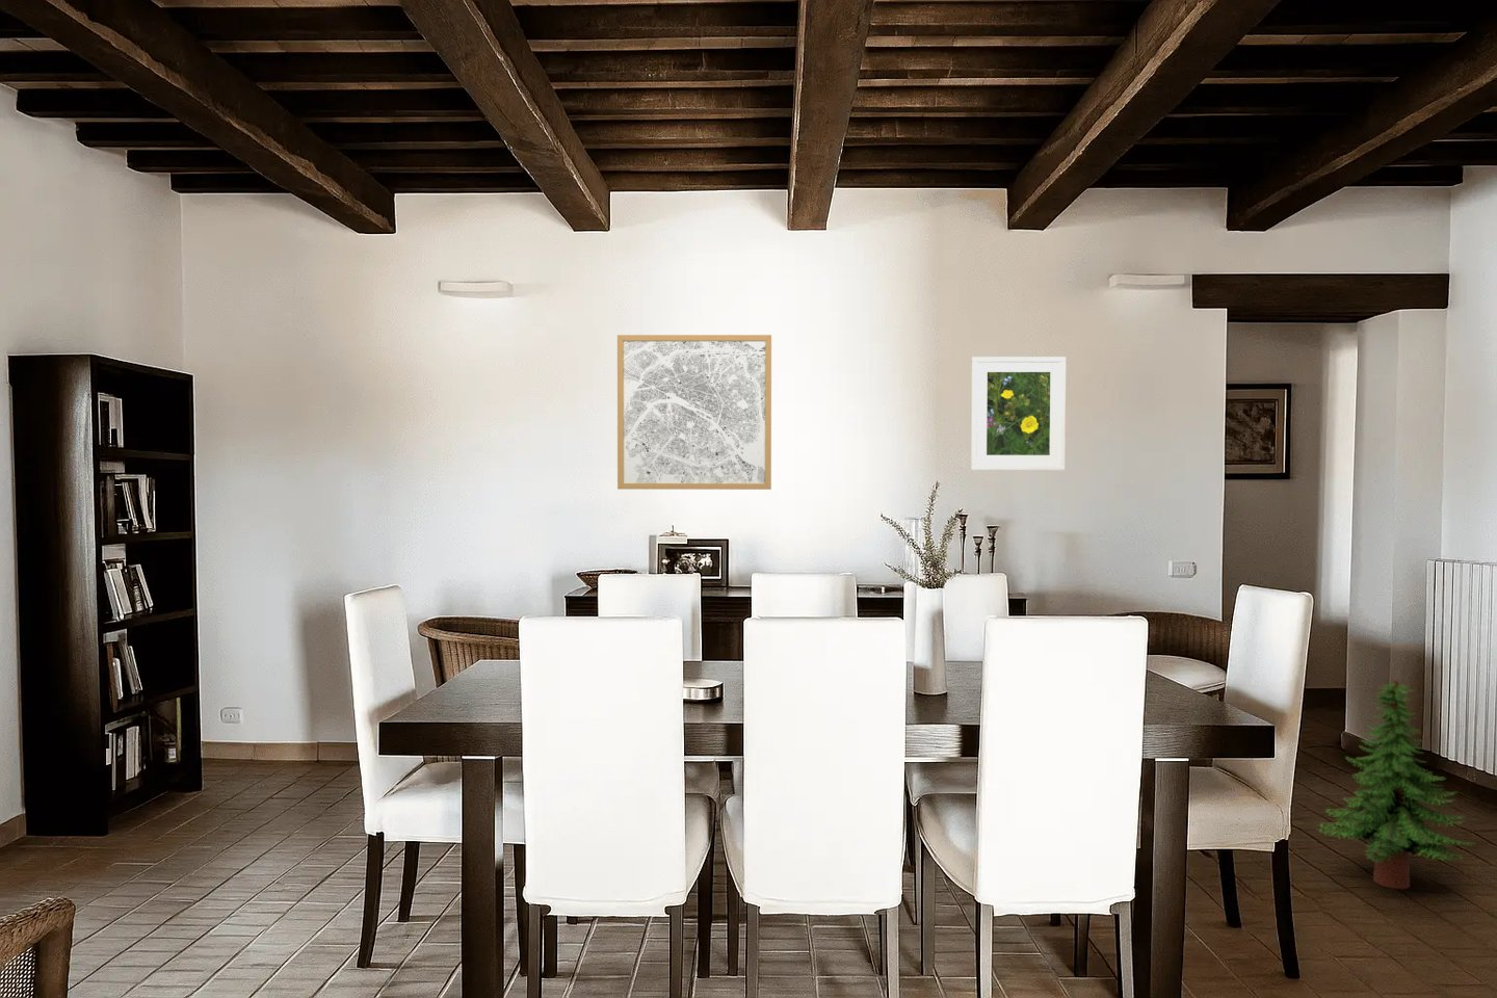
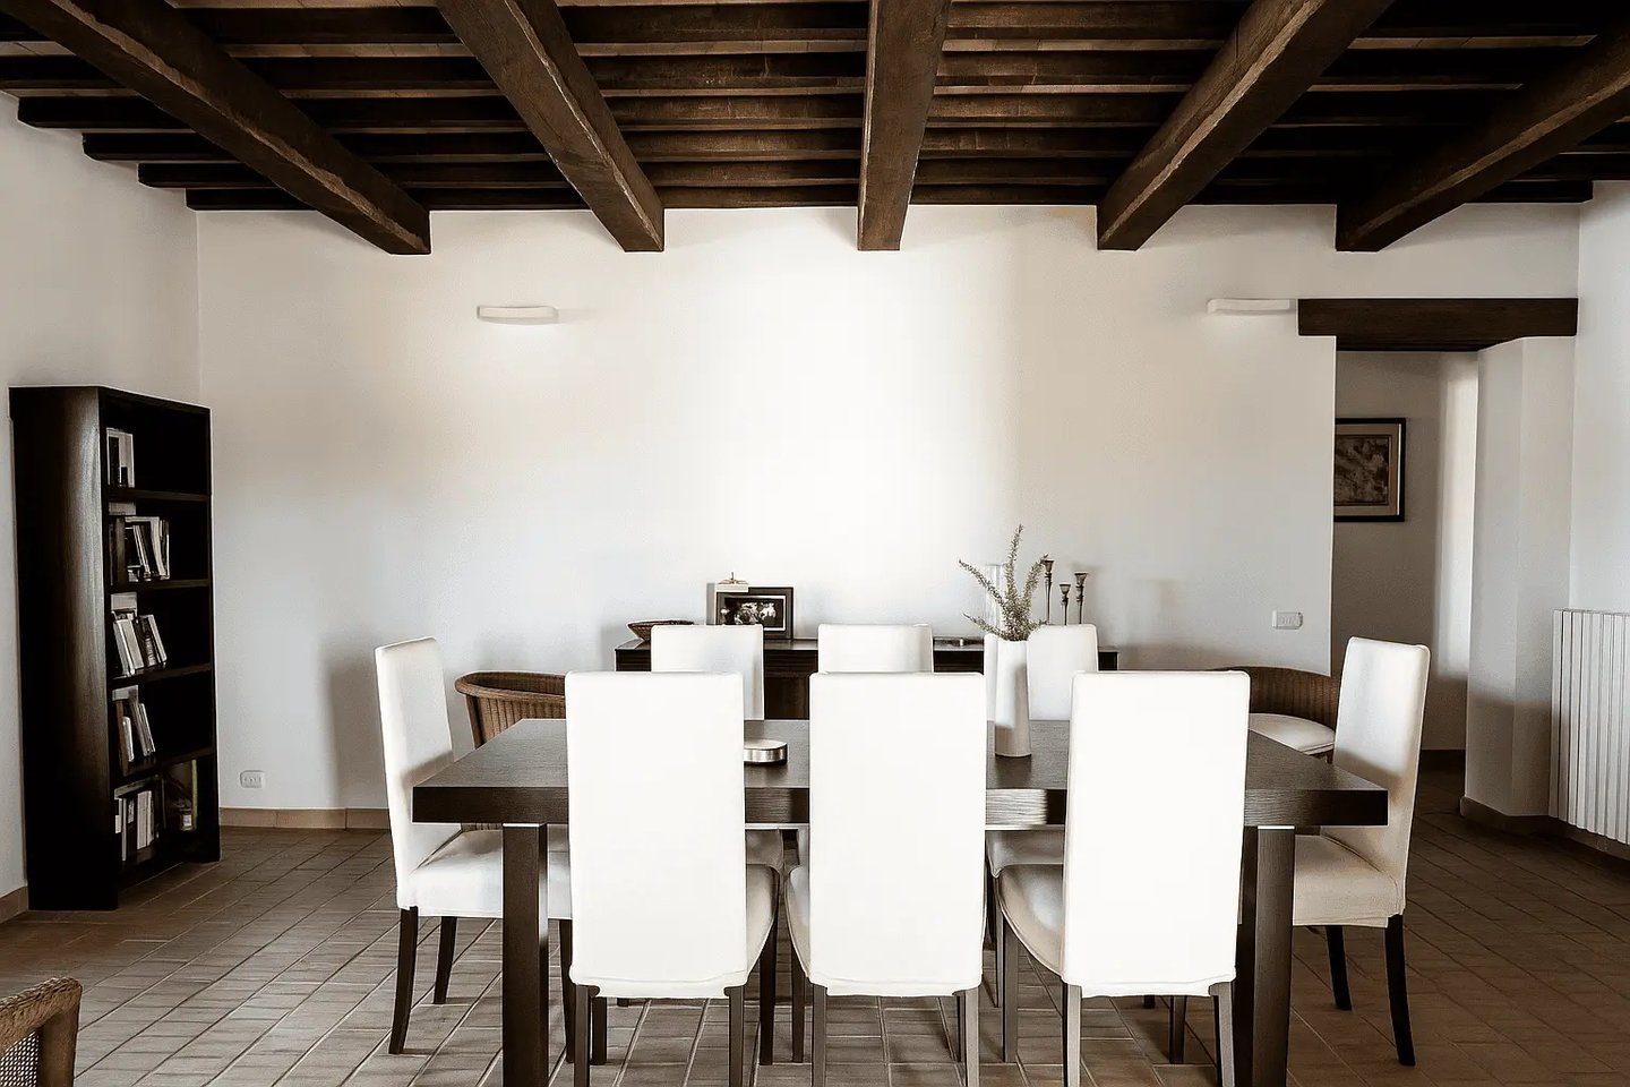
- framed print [970,355,1067,471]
- tree [1315,678,1475,890]
- wall art [616,334,772,491]
